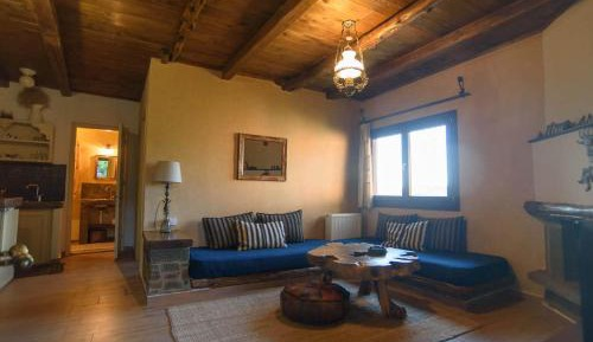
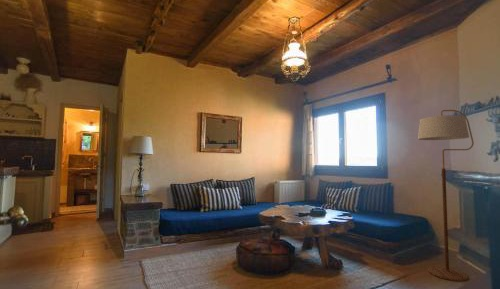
+ floor lamp [417,109,475,282]
